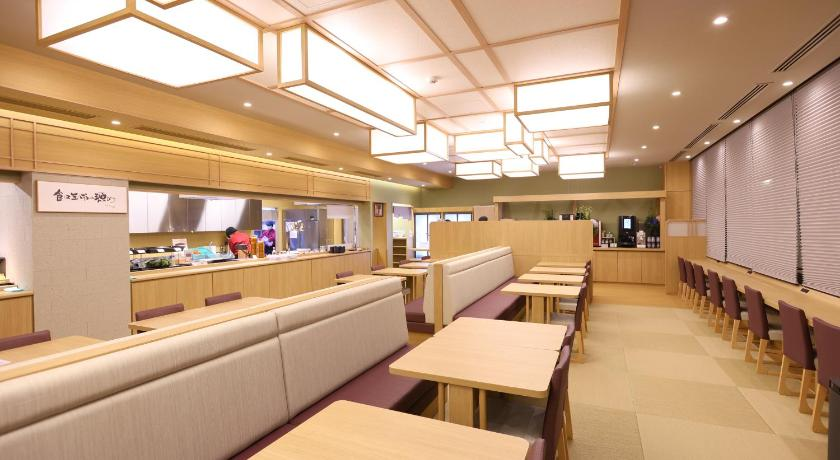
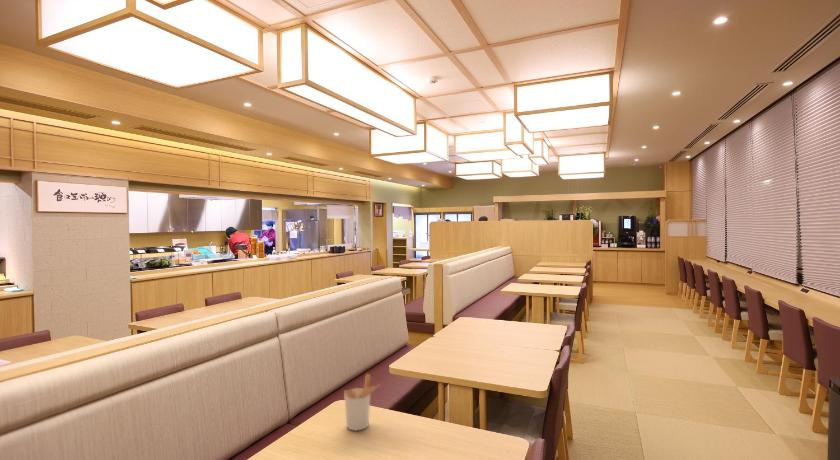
+ utensil holder [343,373,382,432]
